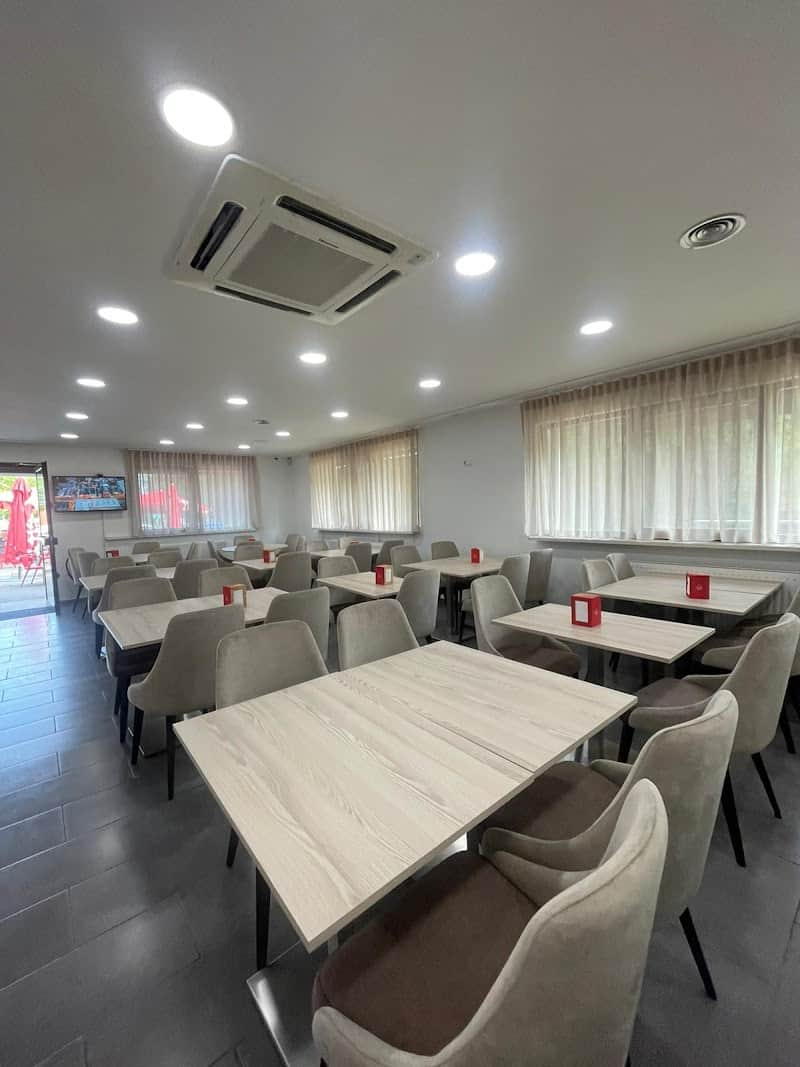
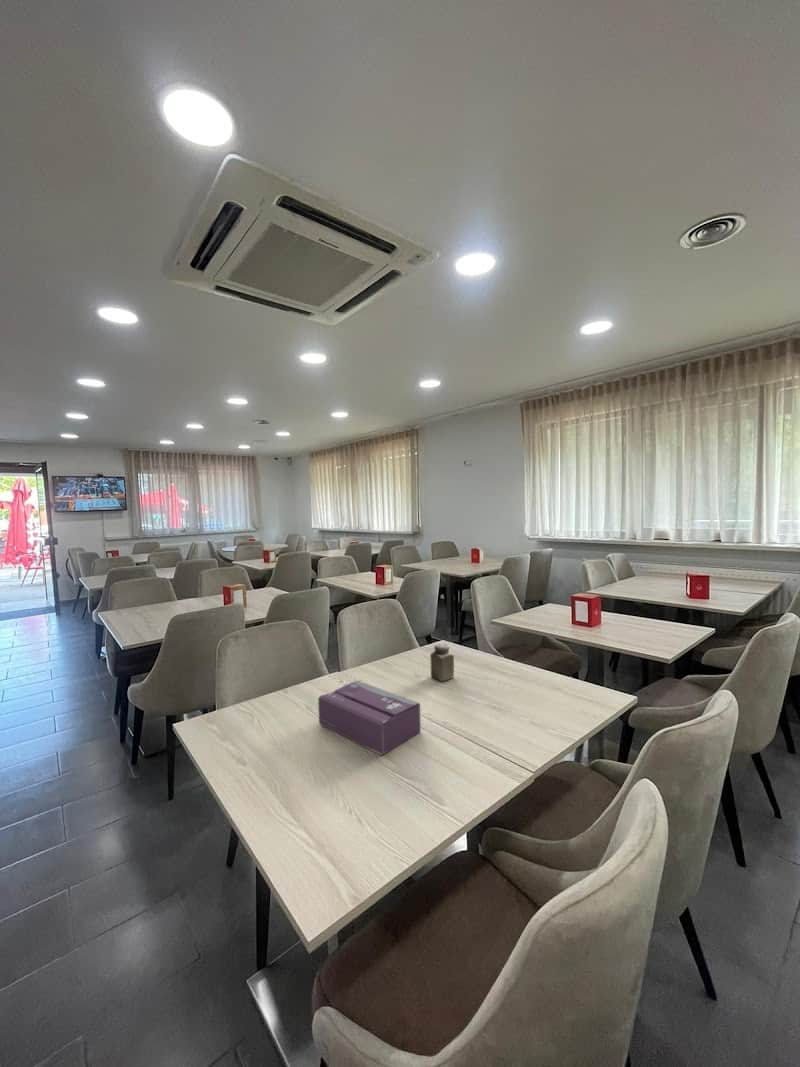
+ salt shaker [429,643,455,682]
+ tissue box [317,679,422,756]
